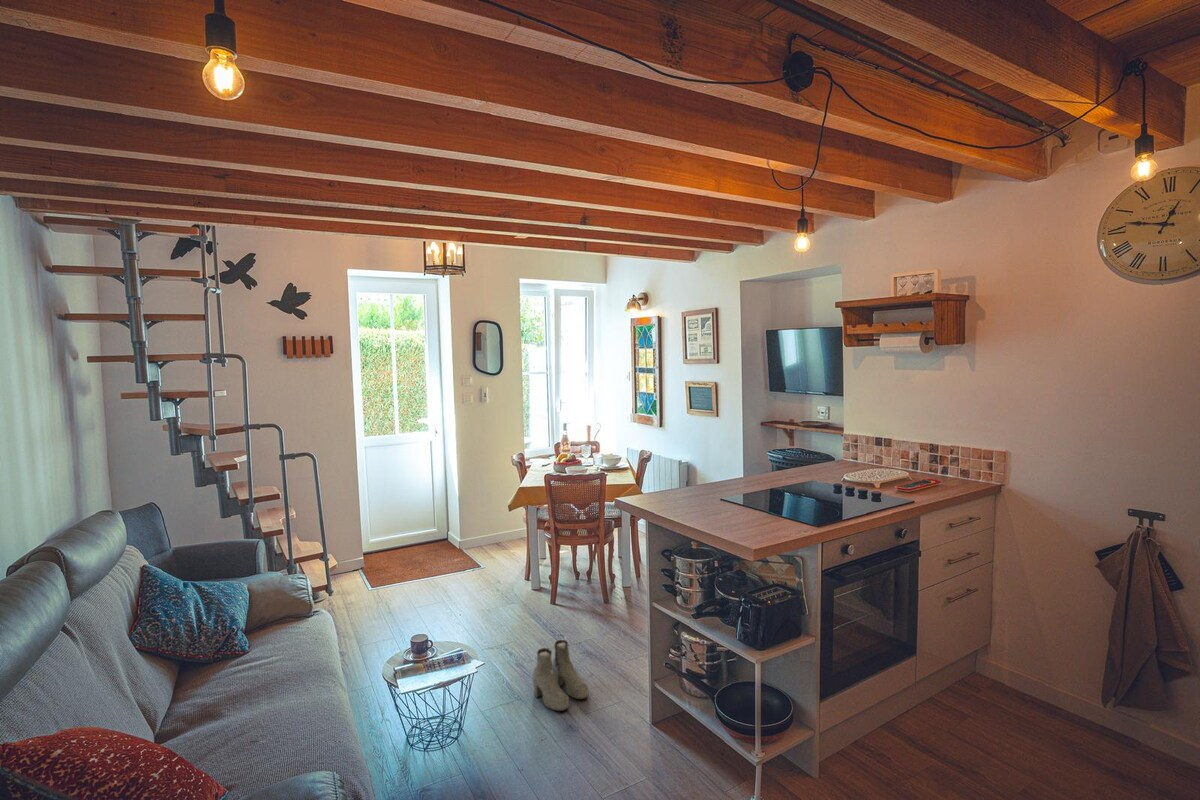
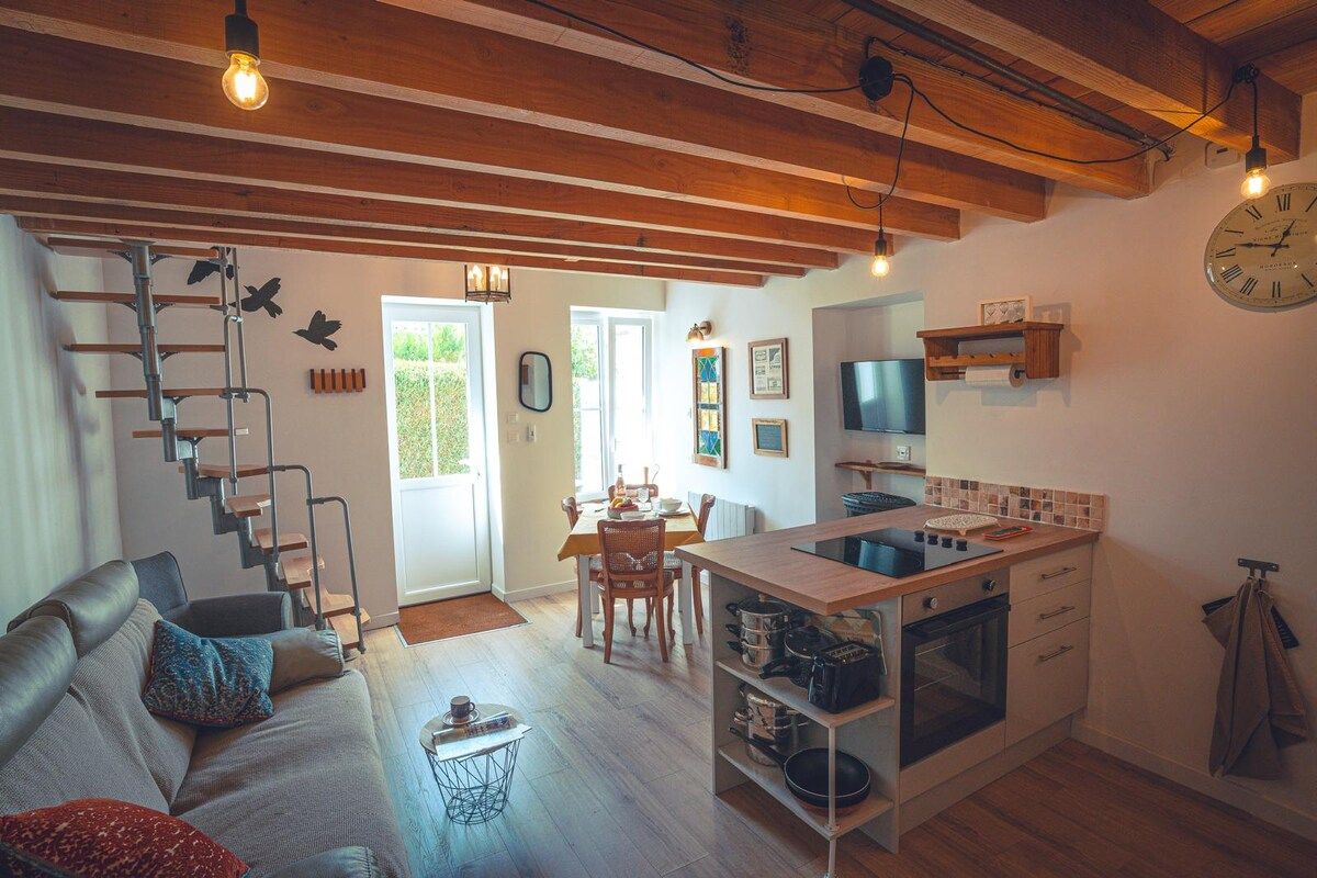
- boots [531,639,590,712]
